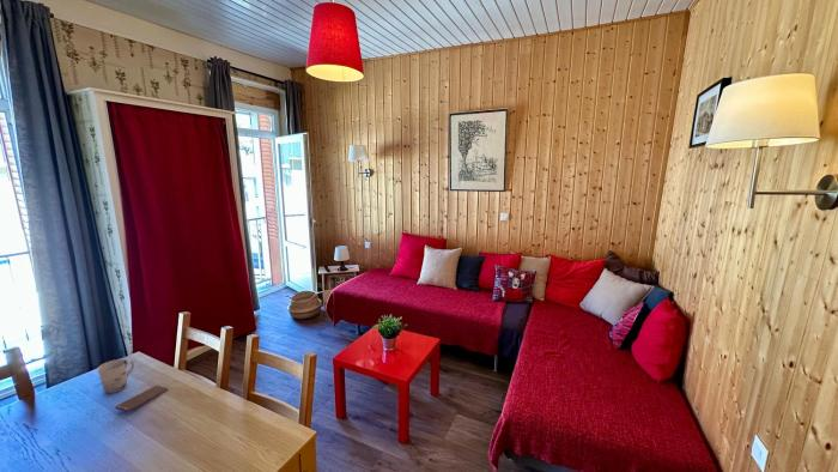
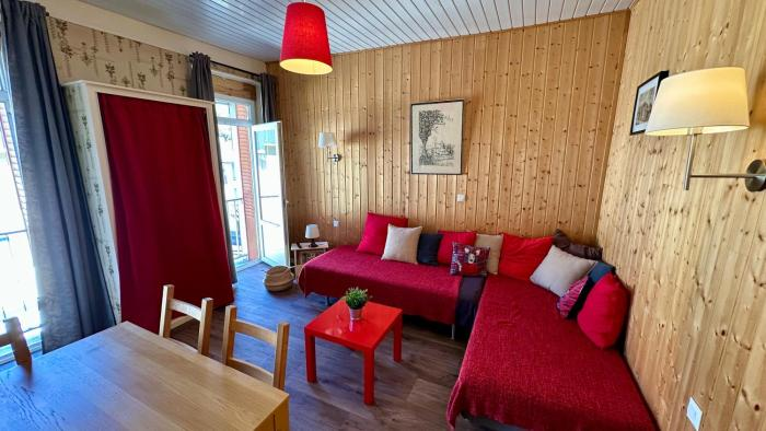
- smartphone [114,385,169,412]
- cup [96,358,135,394]
